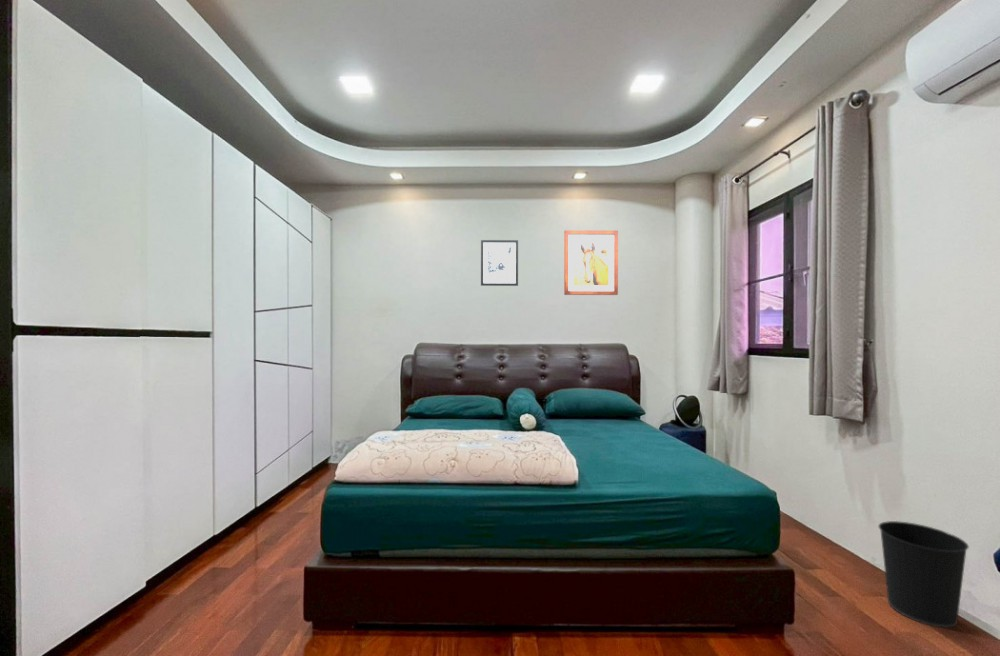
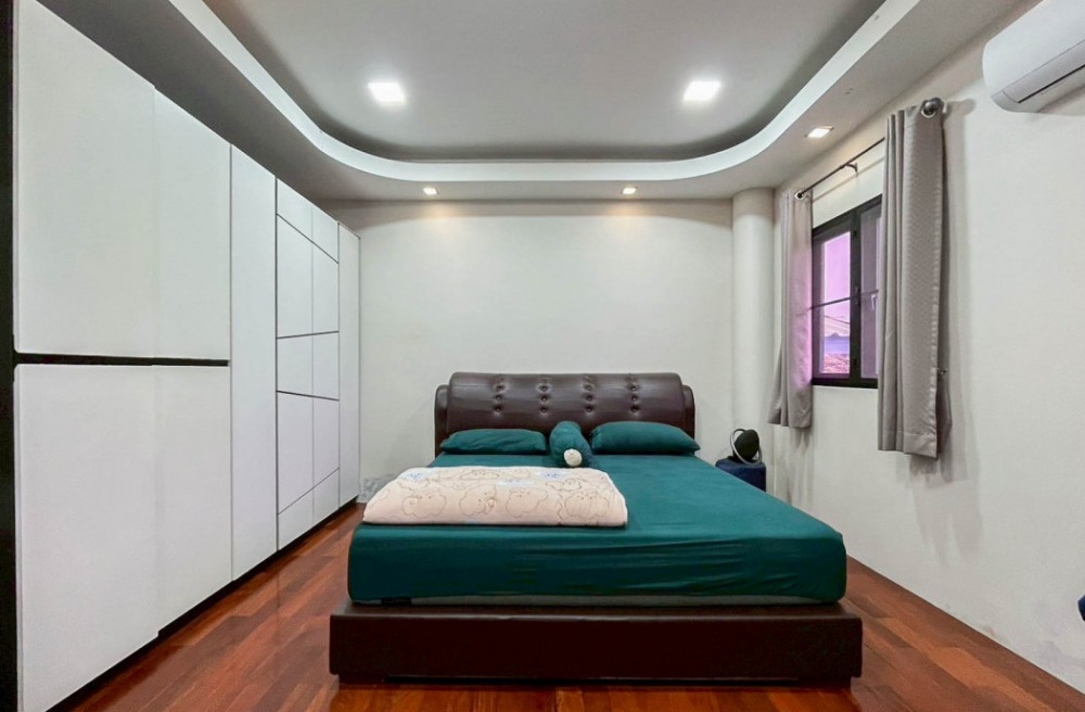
- wall art [480,239,519,287]
- wall art [563,229,619,296]
- wastebasket [877,520,970,629]
